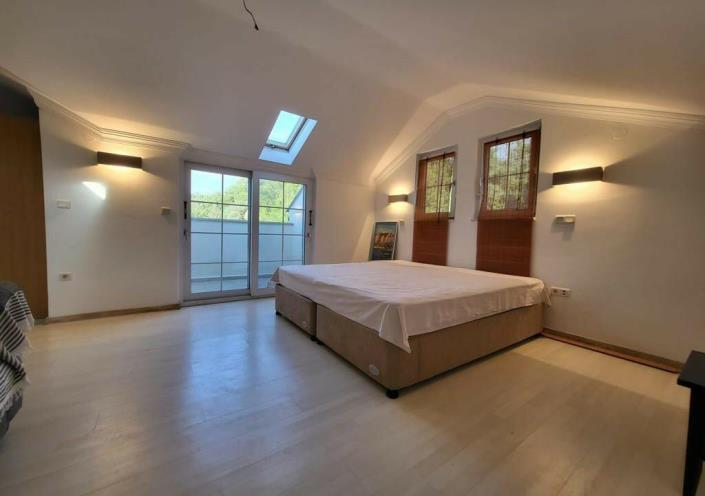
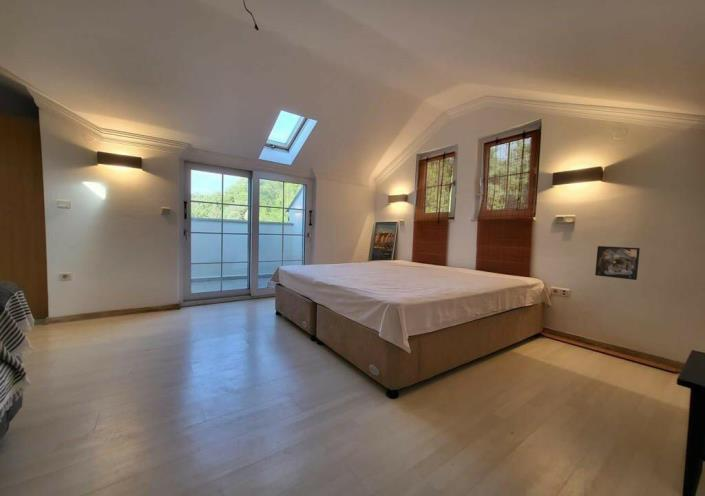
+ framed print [594,245,641,281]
